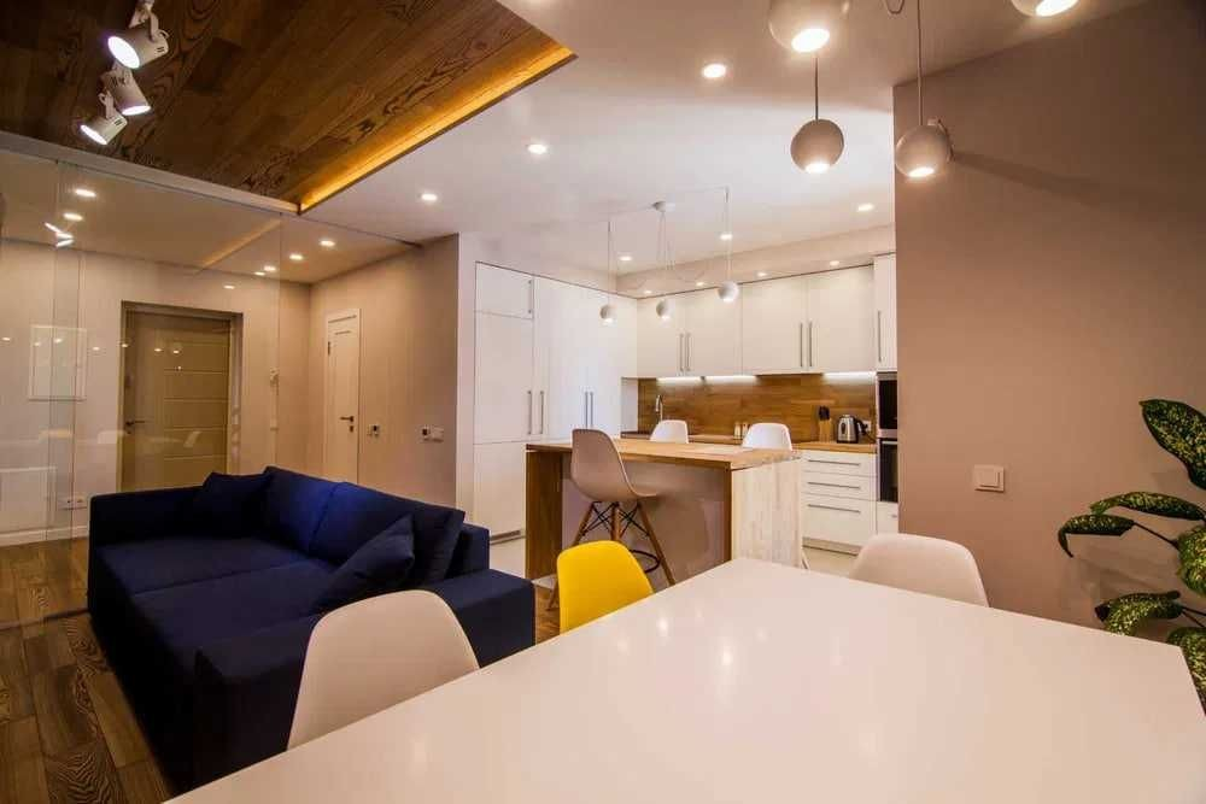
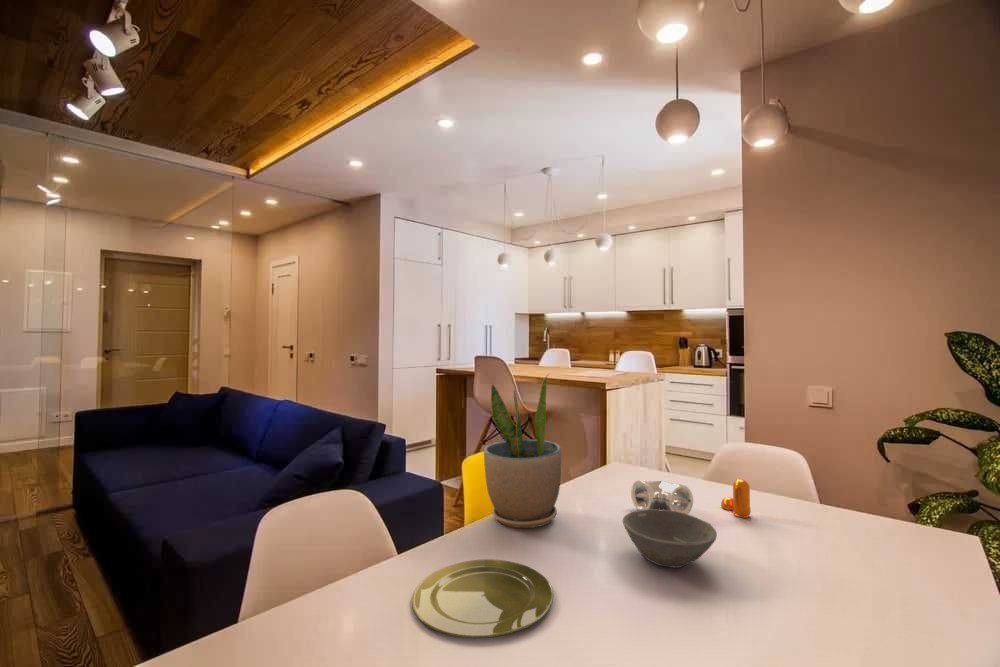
+ pipe fitting [630,479,694,514]
+ bowl [622,509,718,569]
+ potted plant [483,373,562,529]
+ pepper shaker [720,478,752,519]
+ plate [411,558,554,639]
